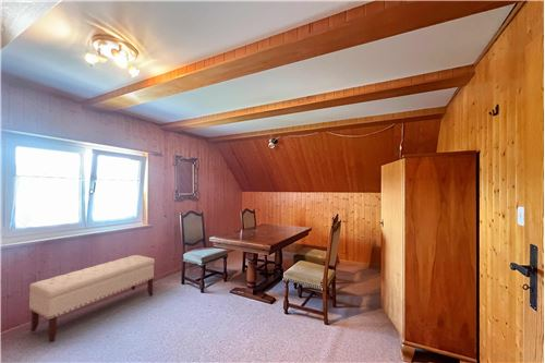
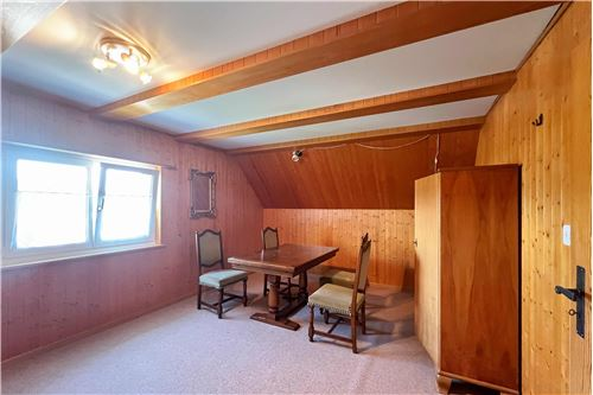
- bench [27,254,156,343]
